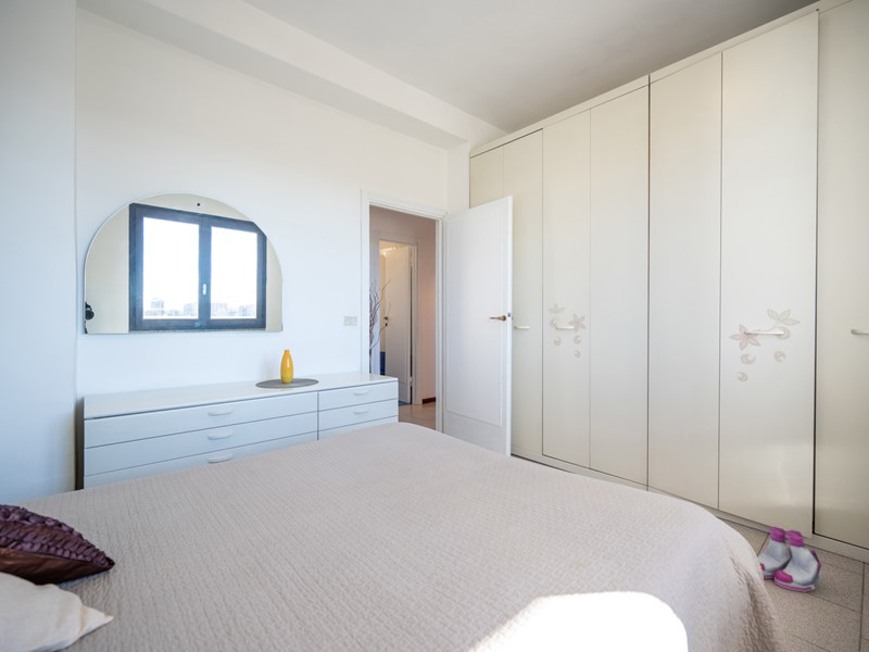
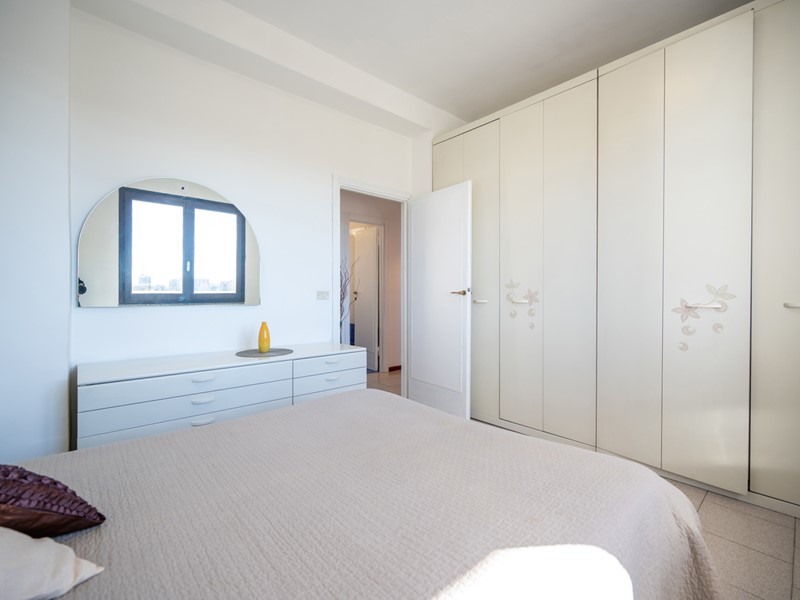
- boots [757,526,823,593]
